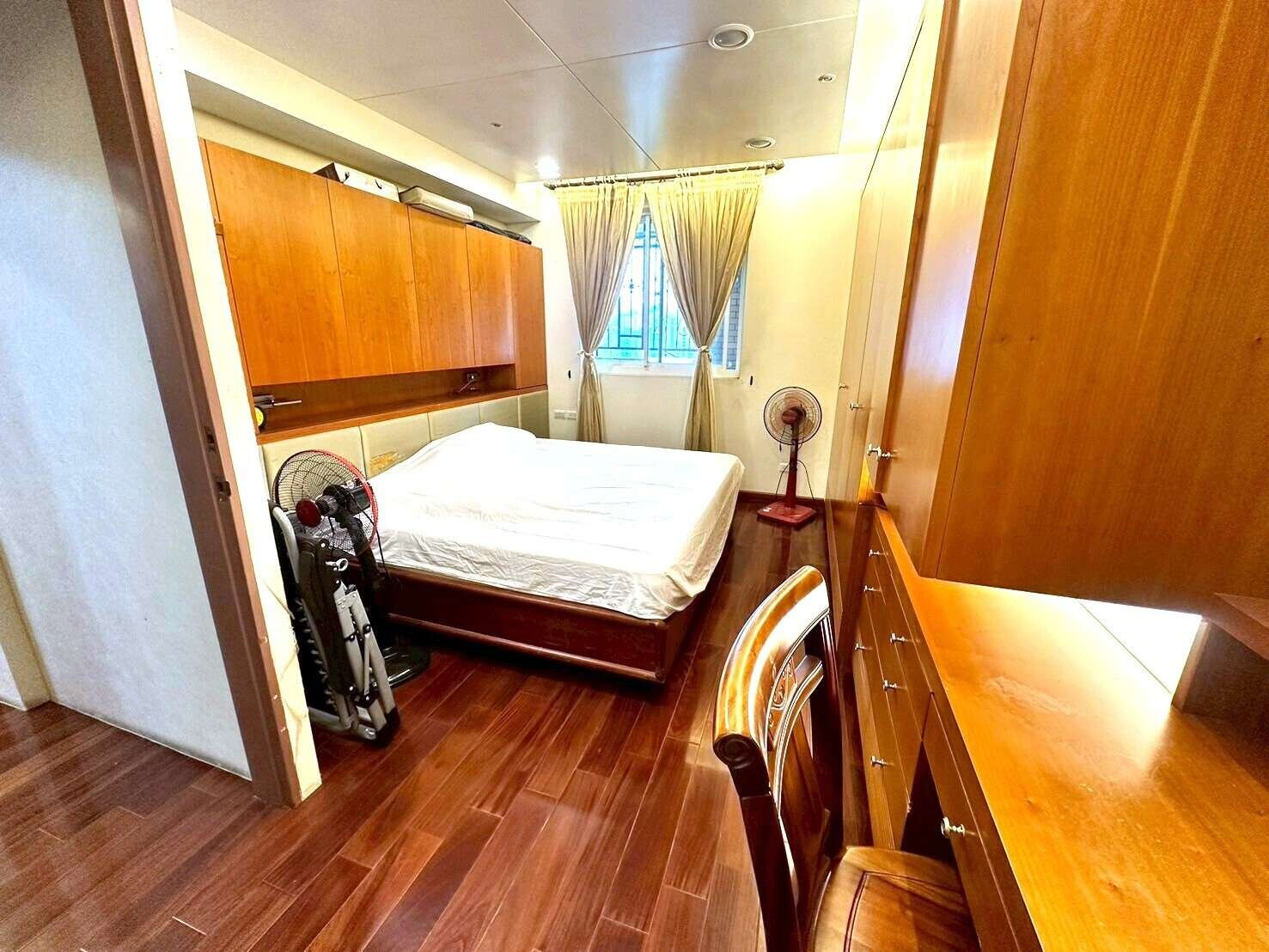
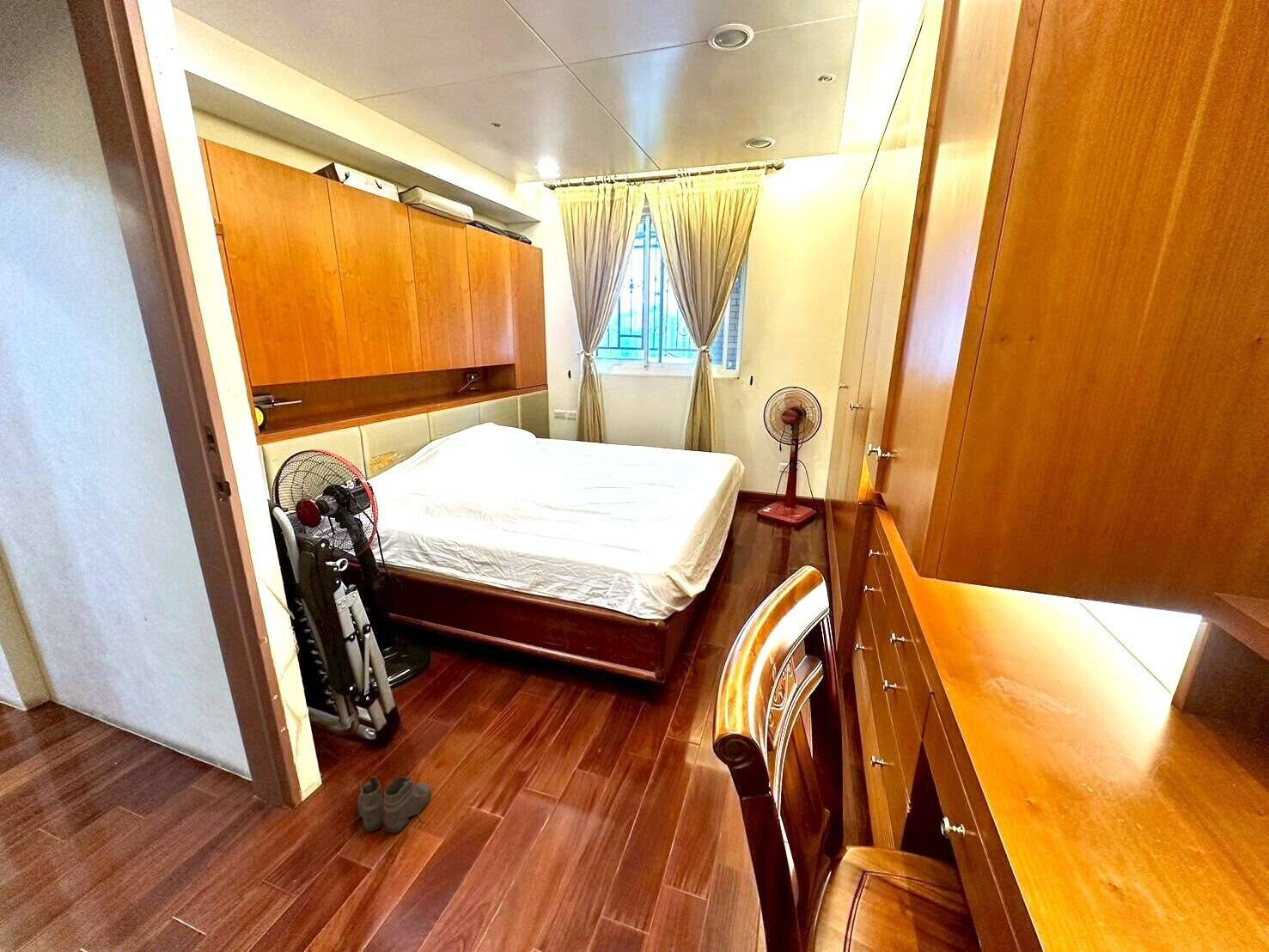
+ boots [345,775,432,833]
